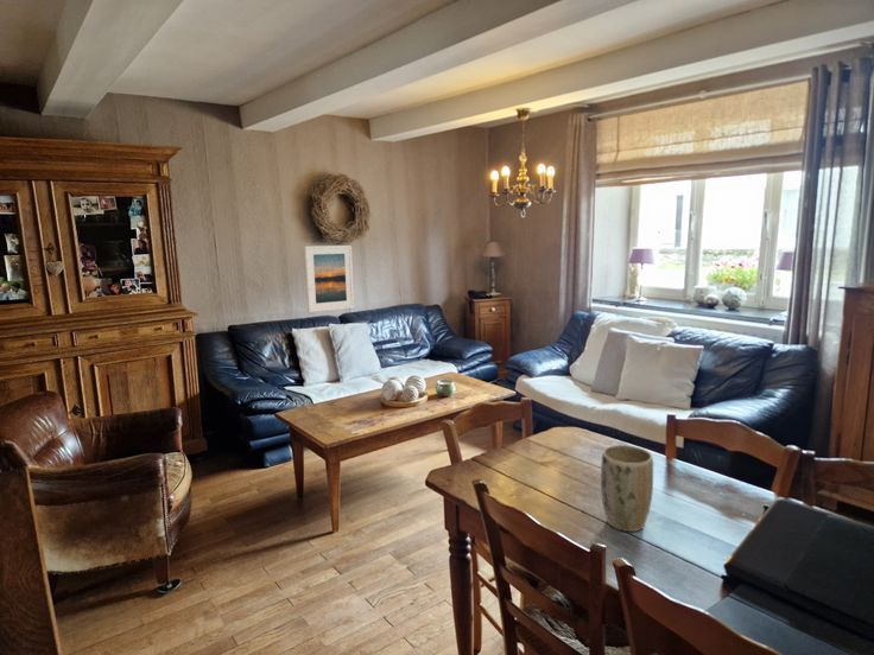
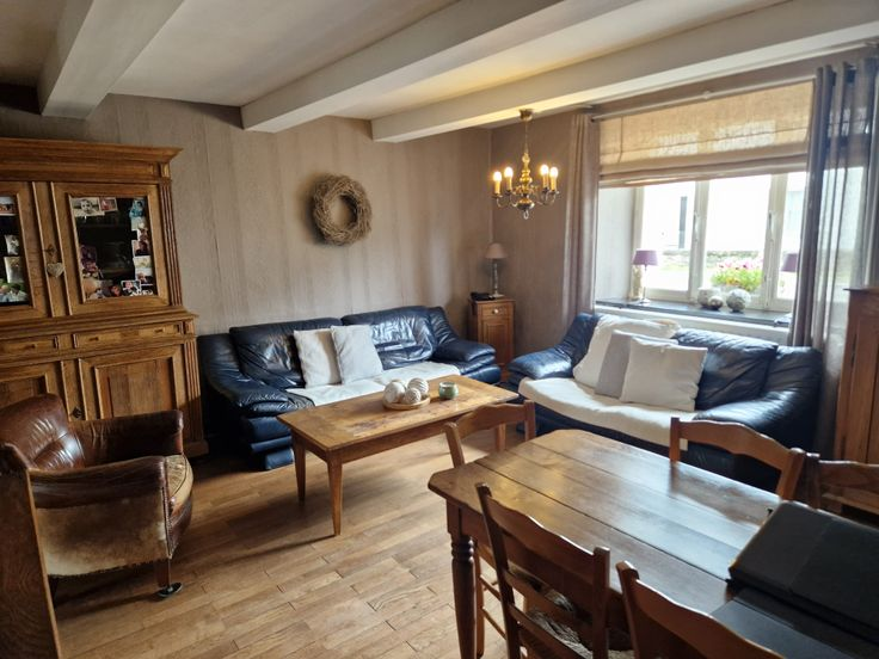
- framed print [303,244,355,313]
- plant pot [600,444,654,533]
